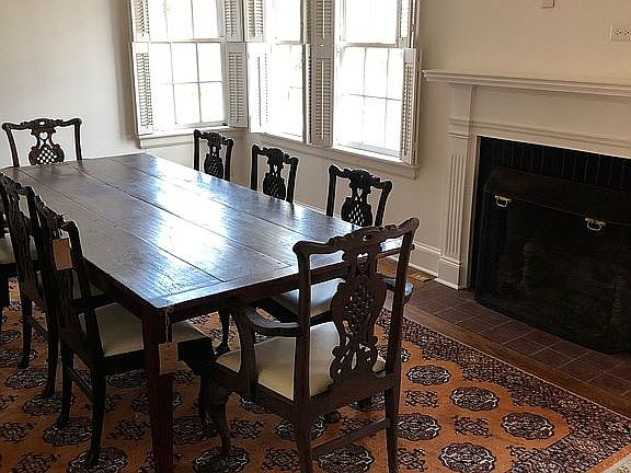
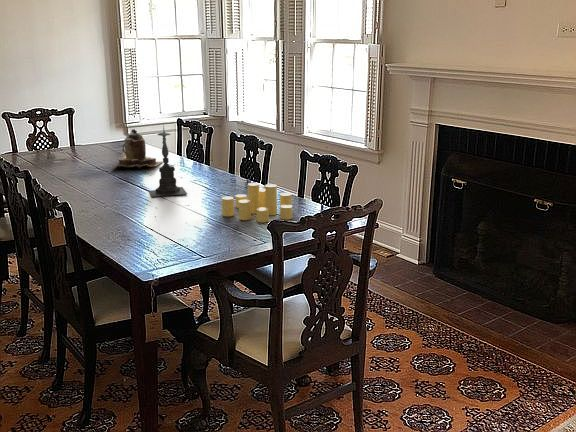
+ candle holder [148,123,188,198]
+ teapot [113,128,163,170]
+ candle [221,182,293,223]
